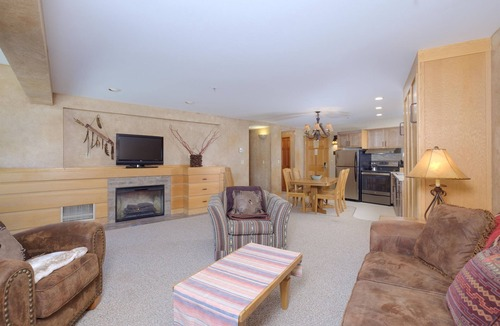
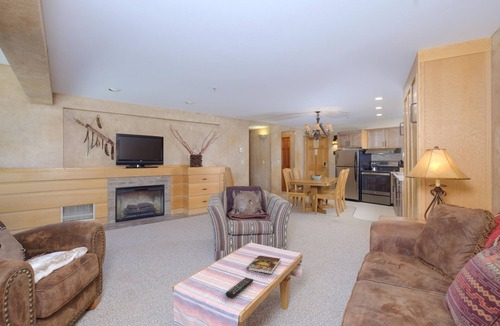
+ book [246,255,281,275]
+ remote control [225,277,254,299]
